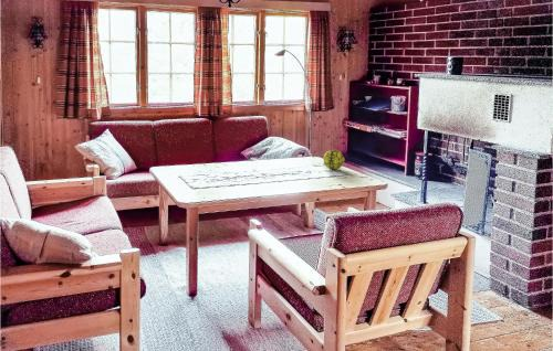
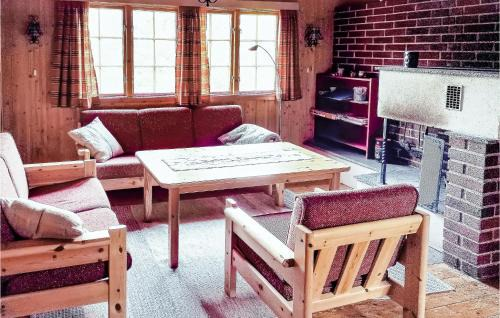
- decorative ball [322,149,346,171]
